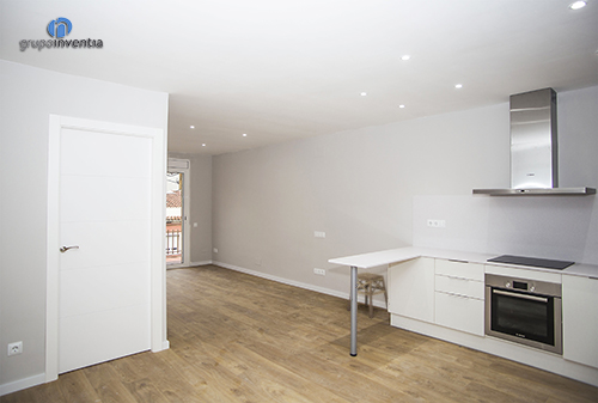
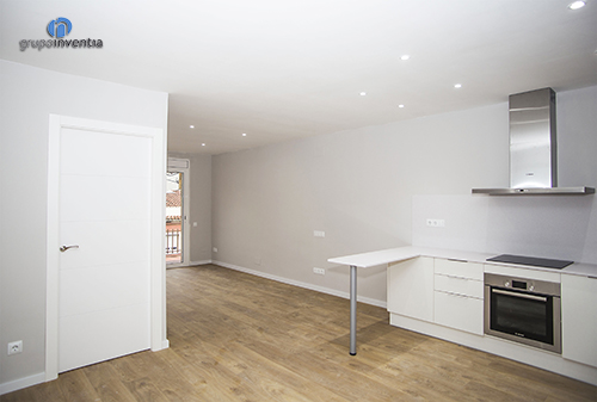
- stool [346,271,389,319]
